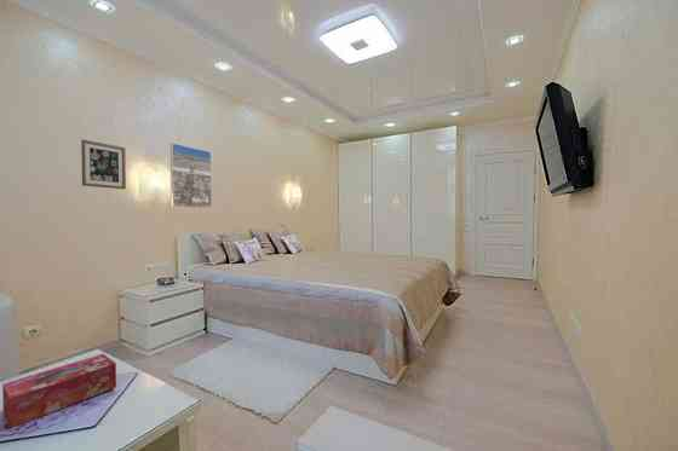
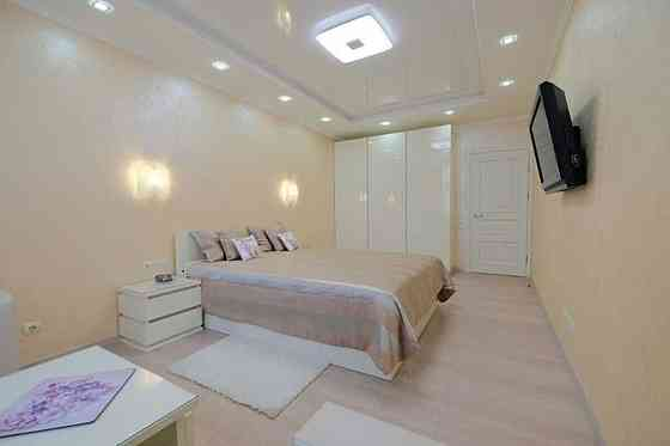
- tissue box [1,353,117,429]
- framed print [170,141,213,209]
- wall art [80,138,127,190]
